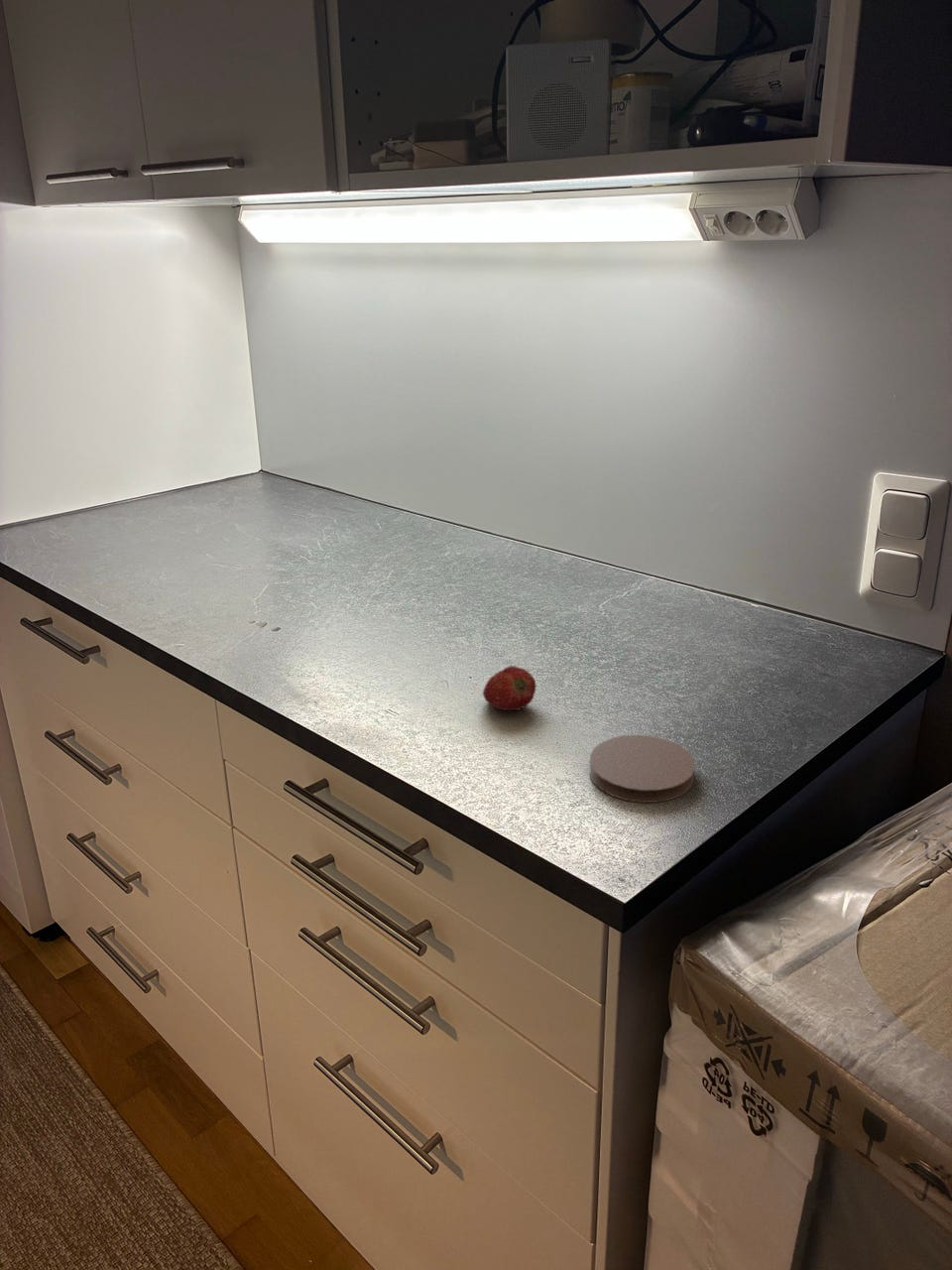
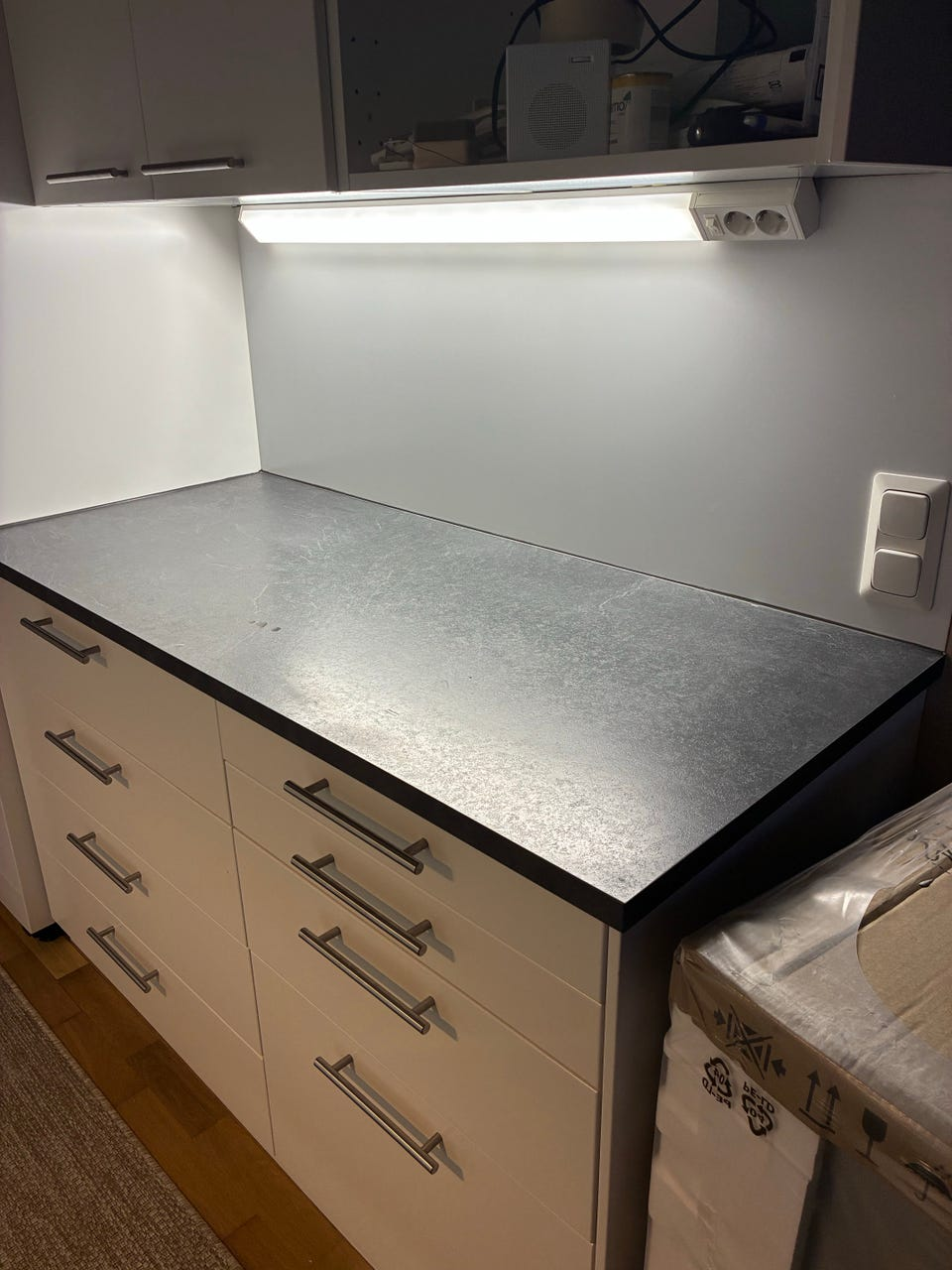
- coaster [588,734,696,804]
- fruit [482,665,537,711]
